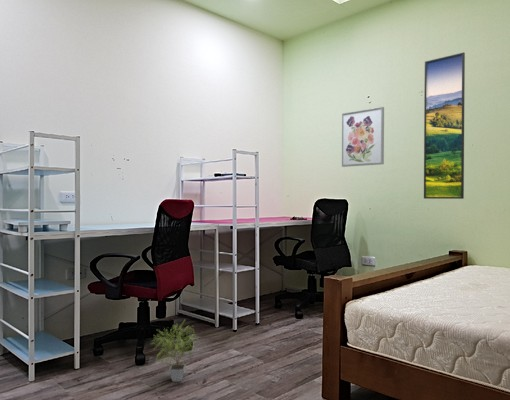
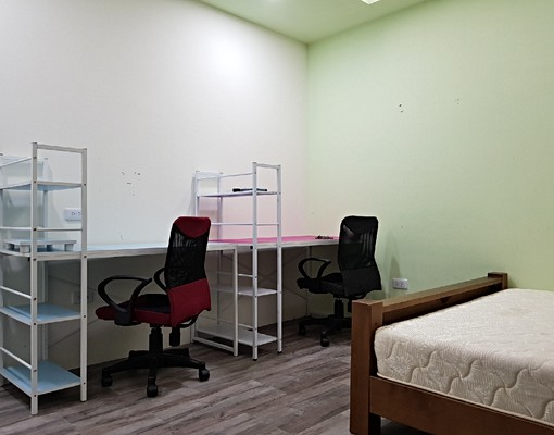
- wall art [341,106,385,168]
- potted plant [149,318,198,383]
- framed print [423,51,466,200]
